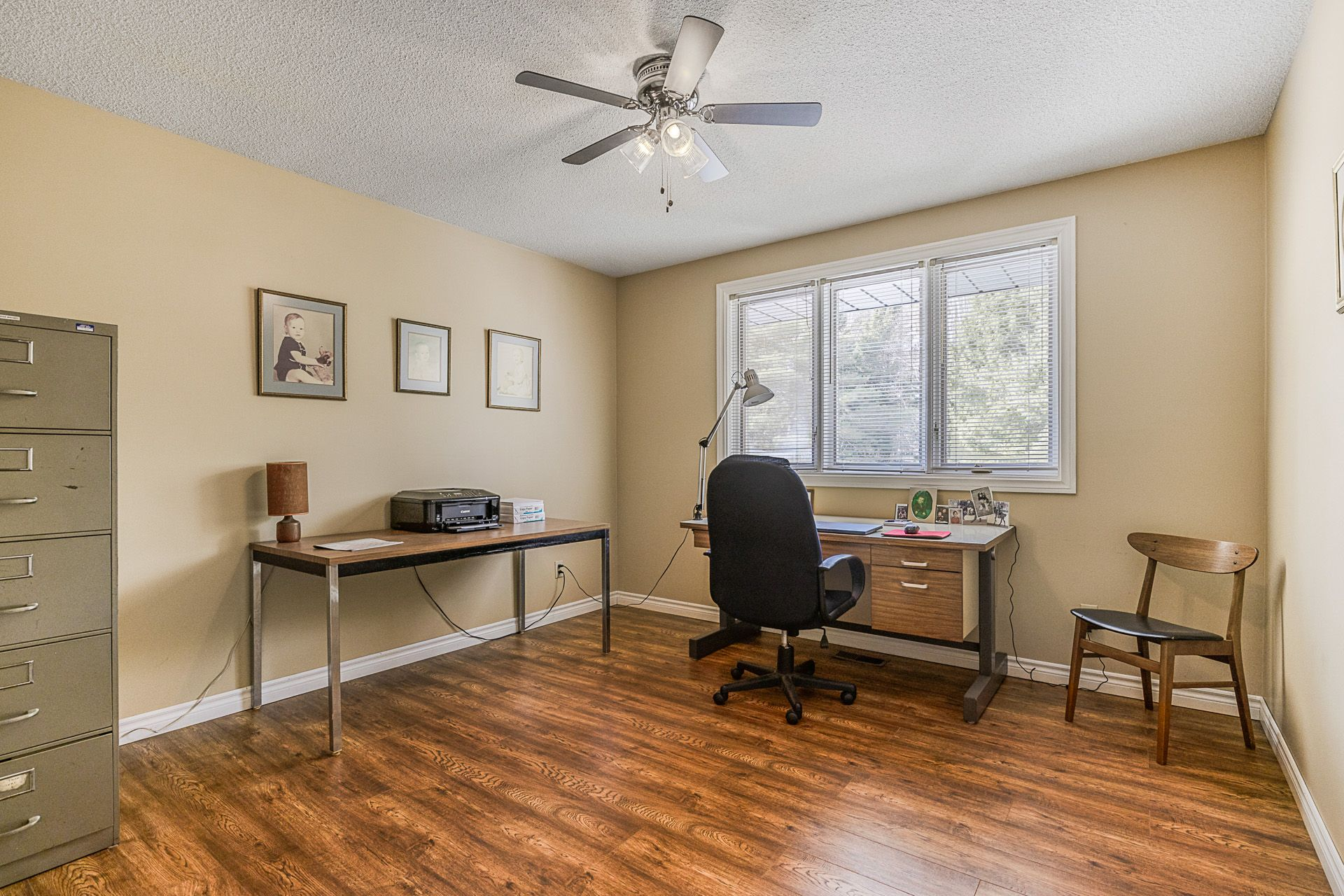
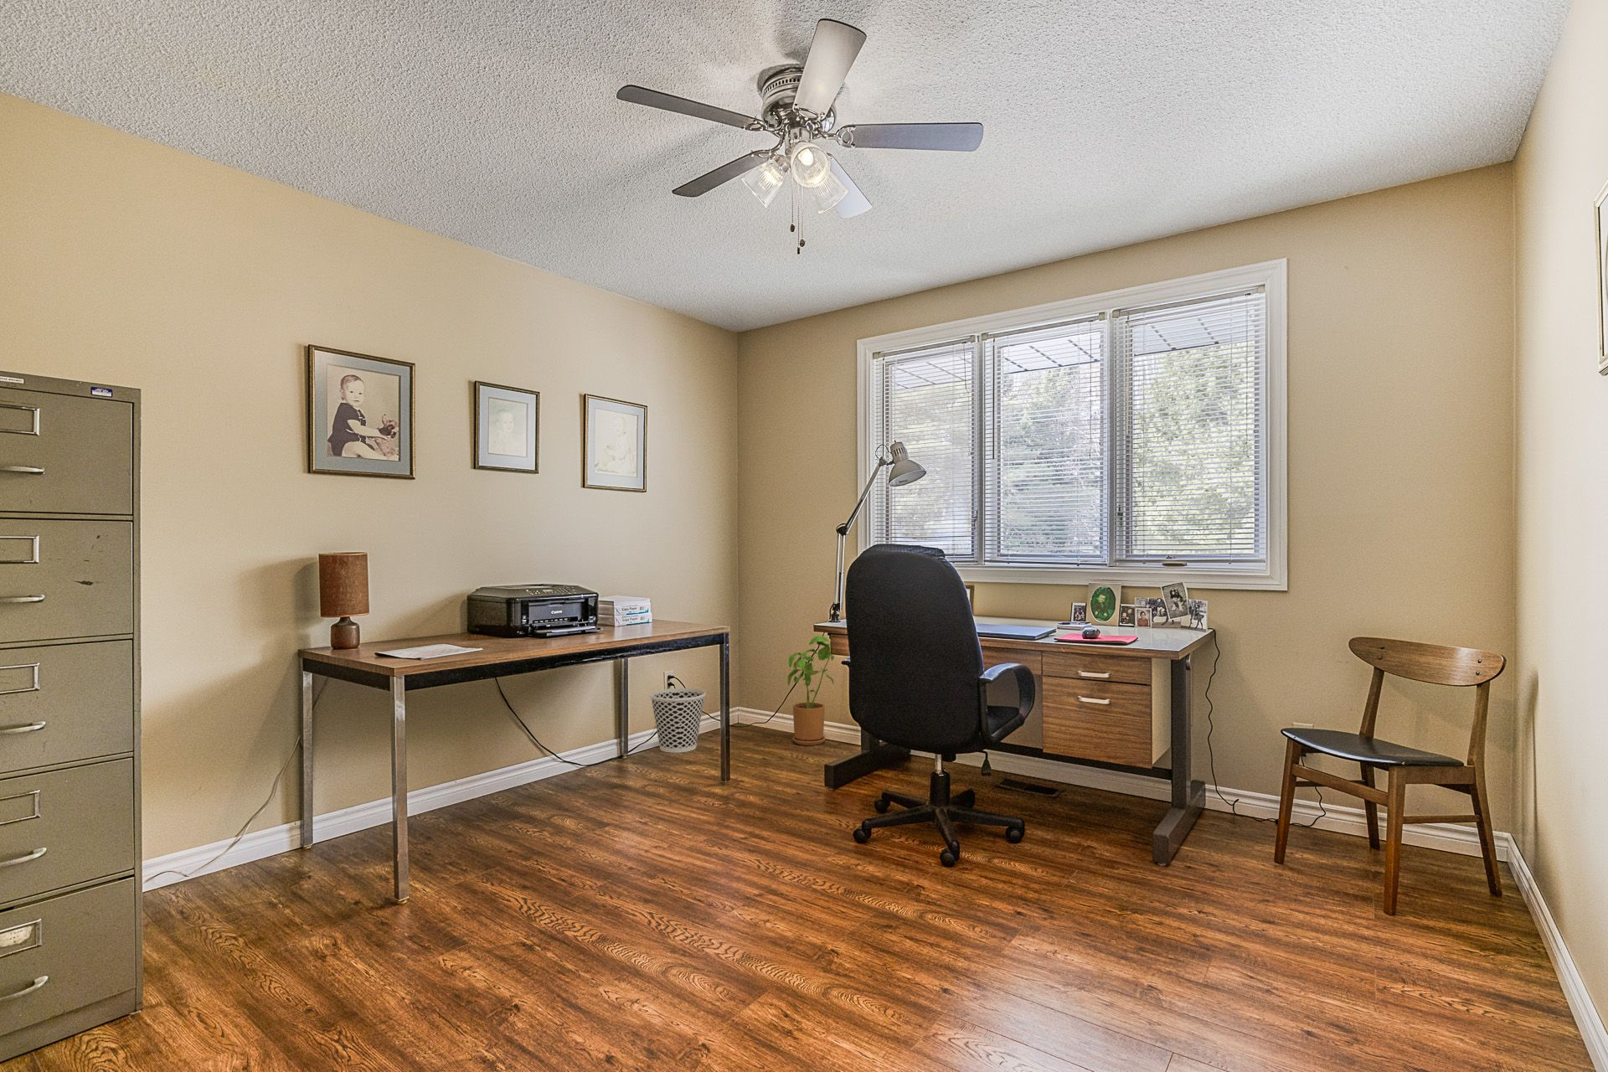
+ house plant [786,635,835,747]
+ wastebasket [648,688,707,754]
